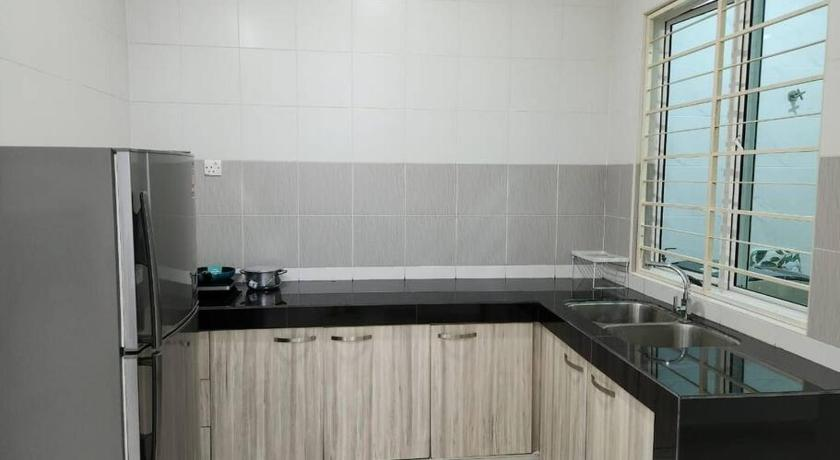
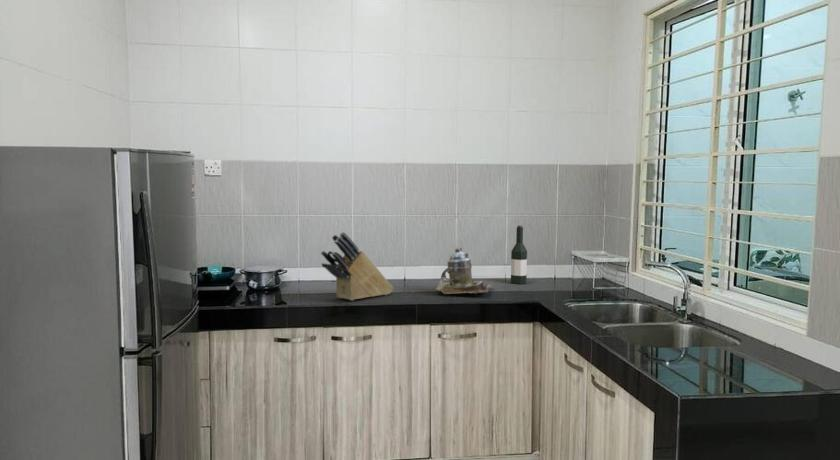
+ wine bottle [510,225,528,285]
+ teapot [434,247,493,295]
+ knife block [320,231,394,302]
